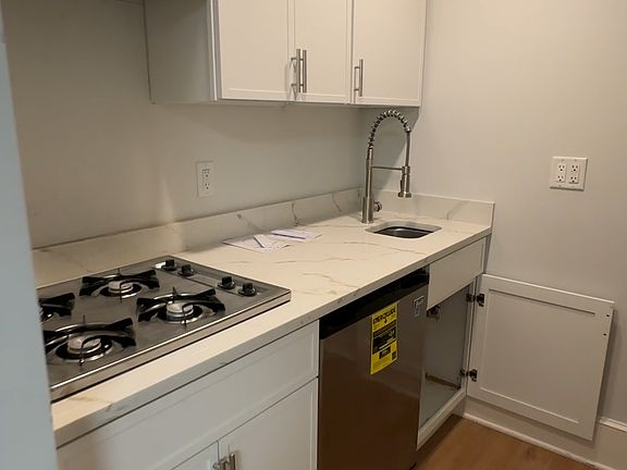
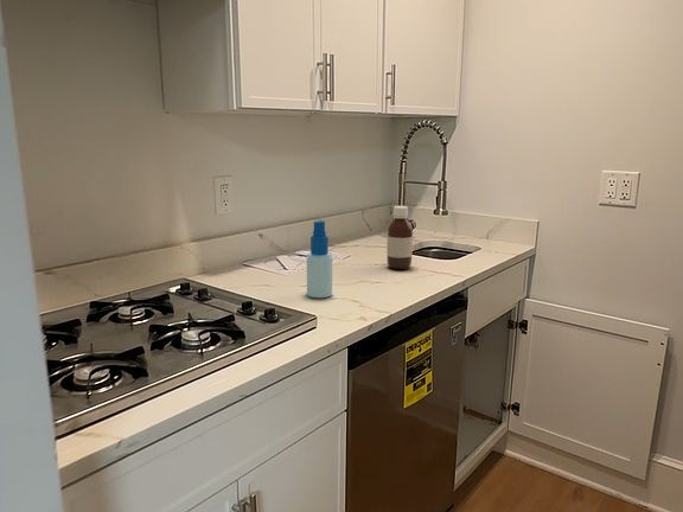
+ bottle [385,205,414,270]
+ spray bottle [306,219,333,299]
